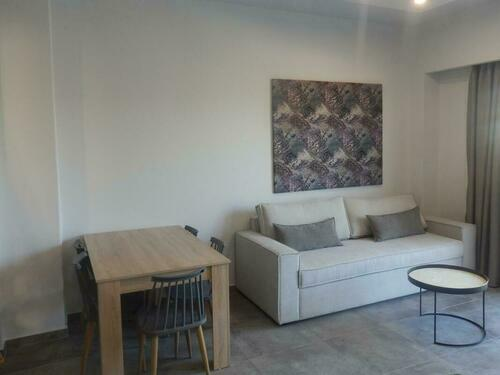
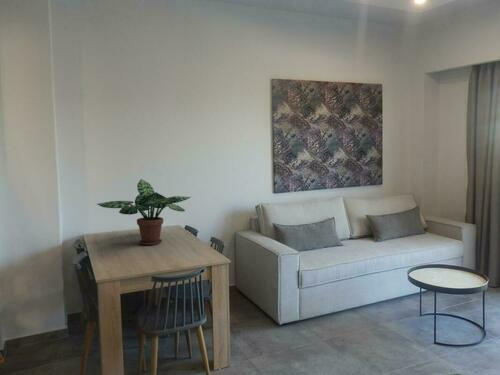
+ potted plant [96,178,191,246]
